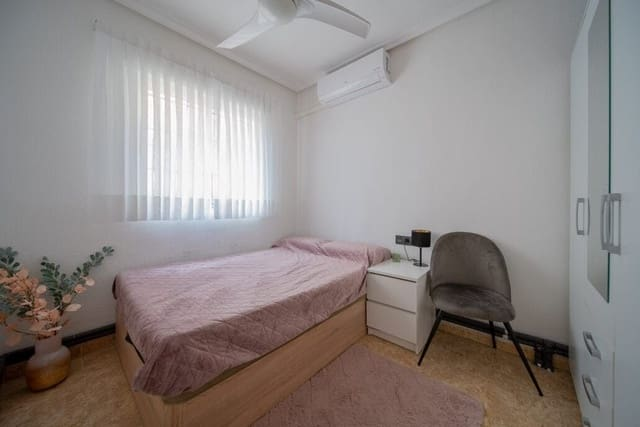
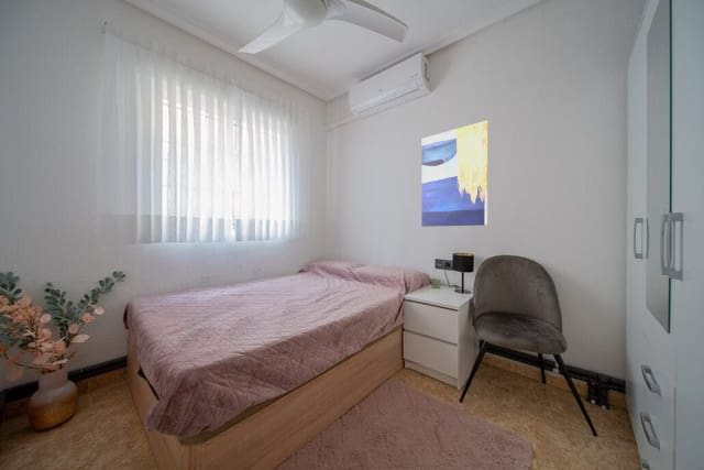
+ wall art [420,119,490,228]
